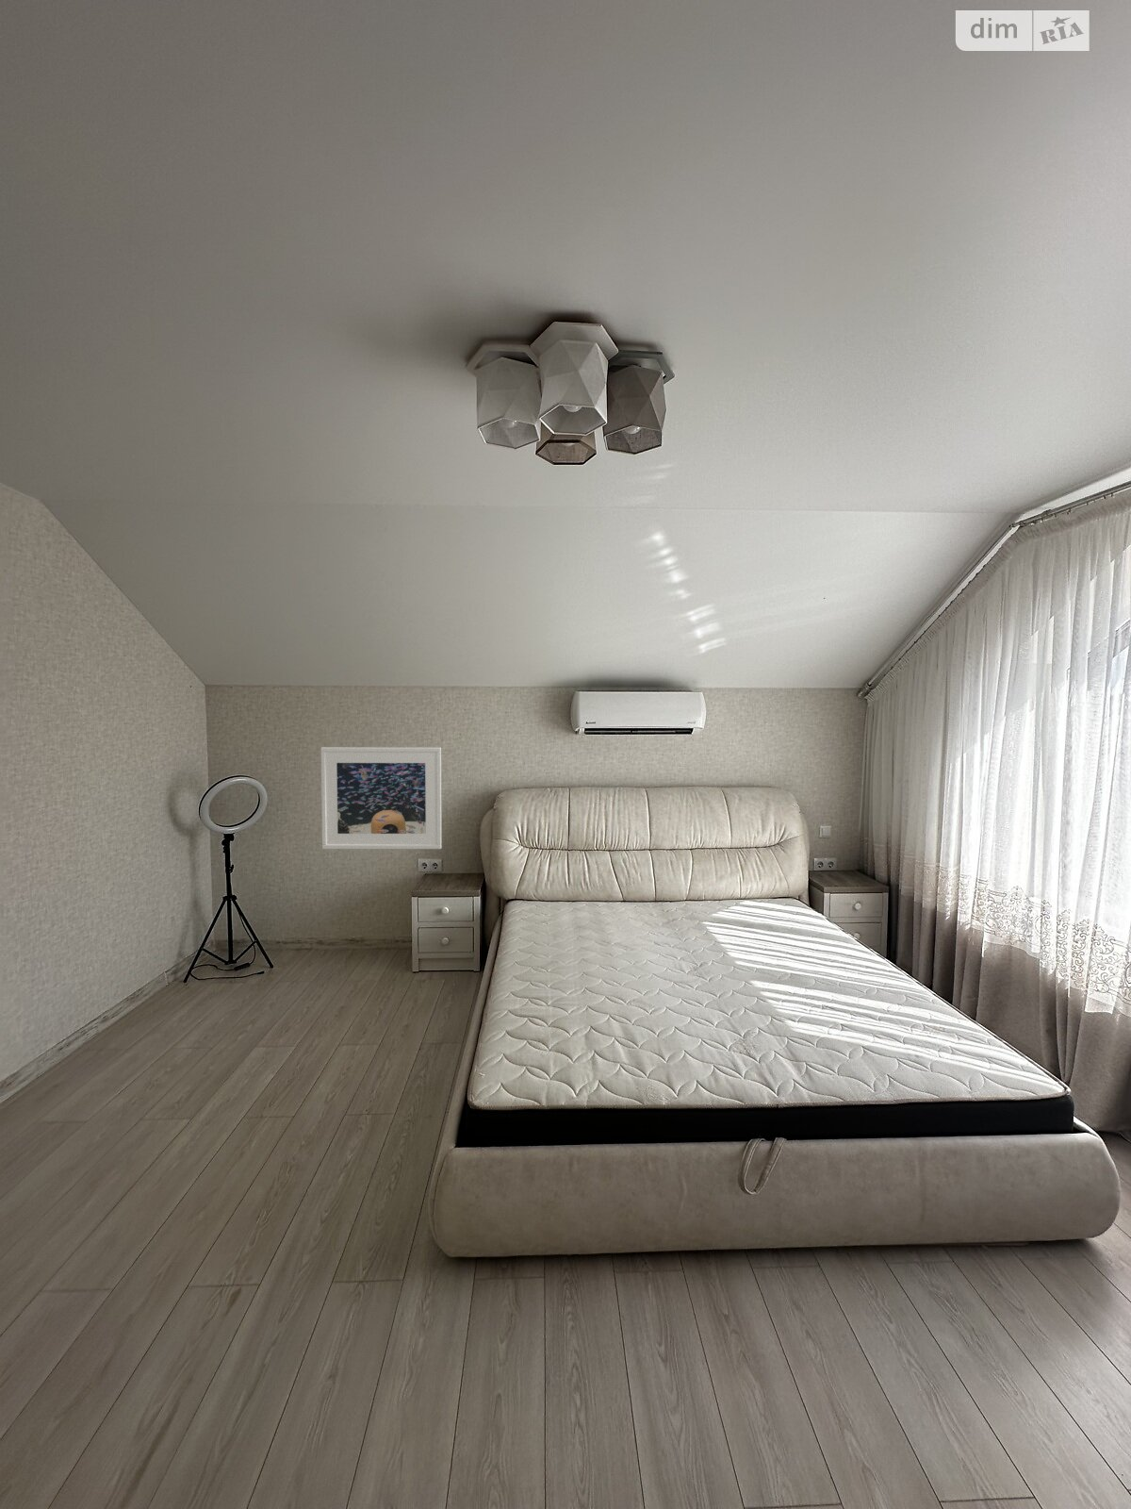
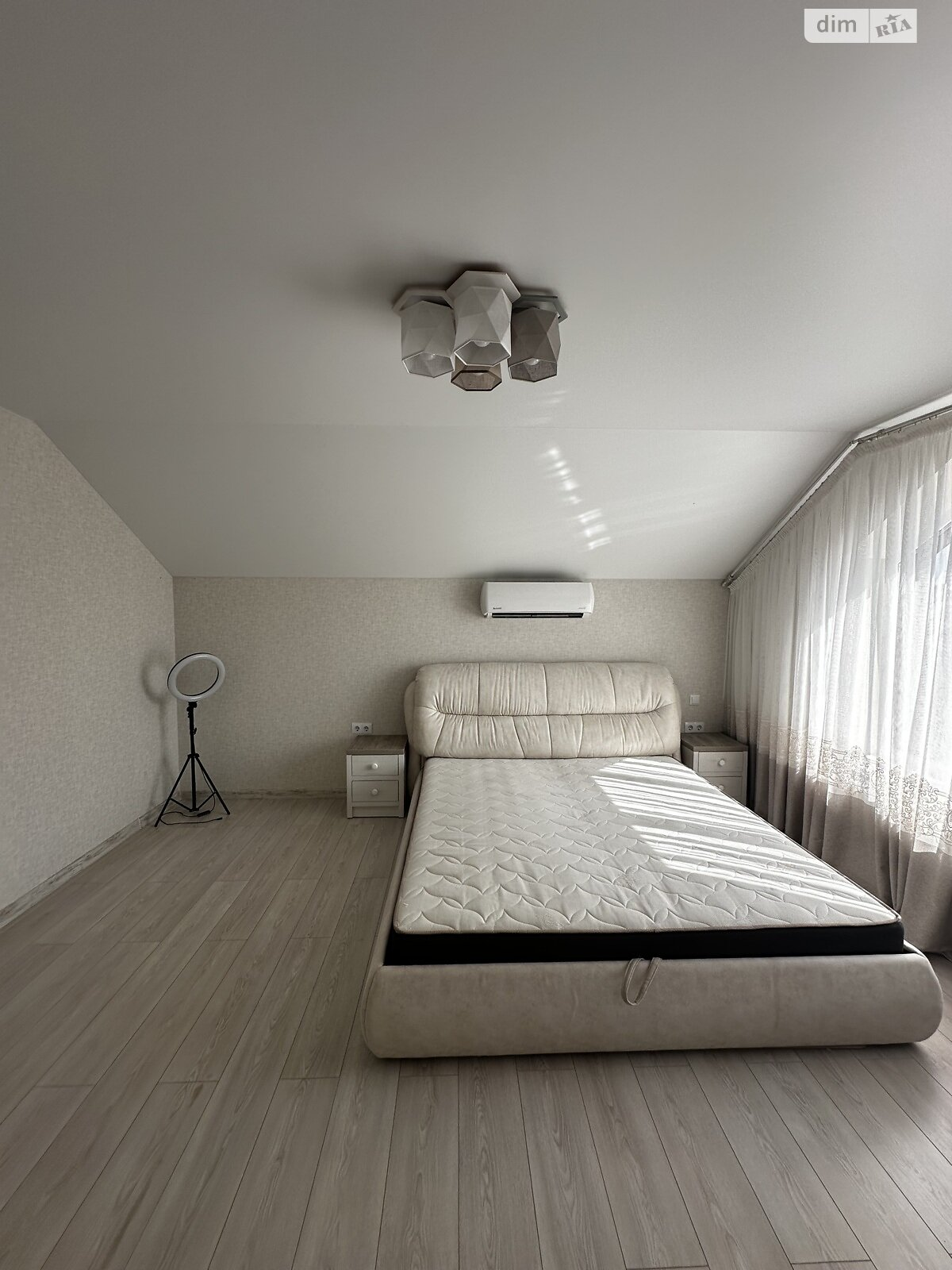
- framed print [321,746,442,850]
